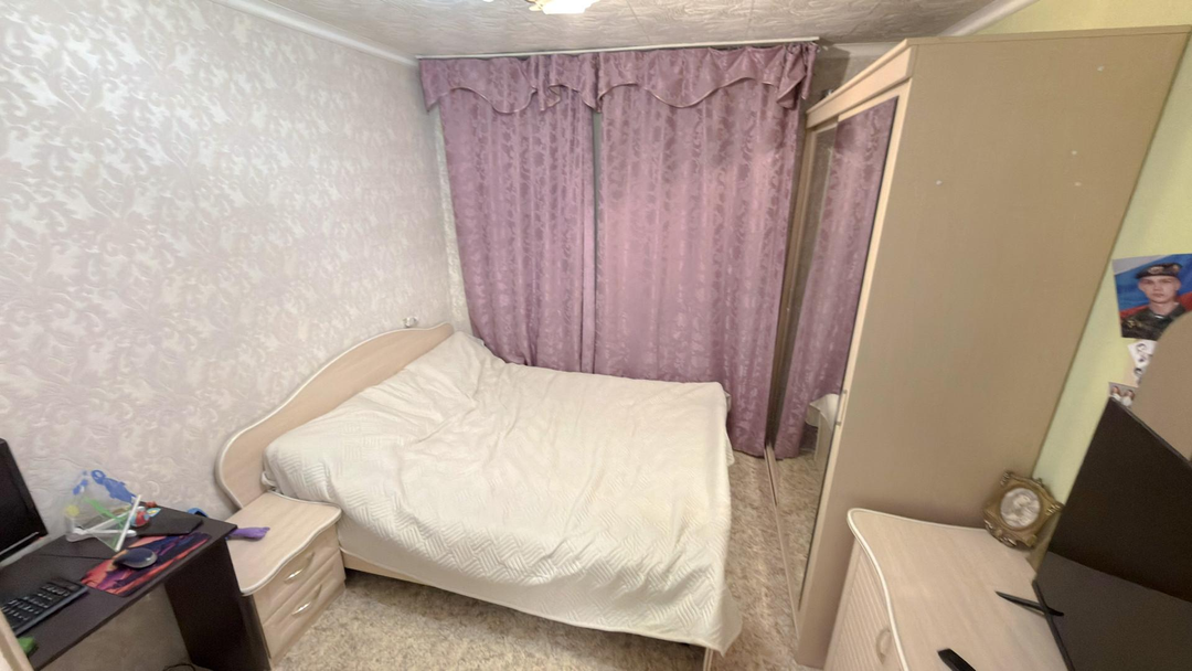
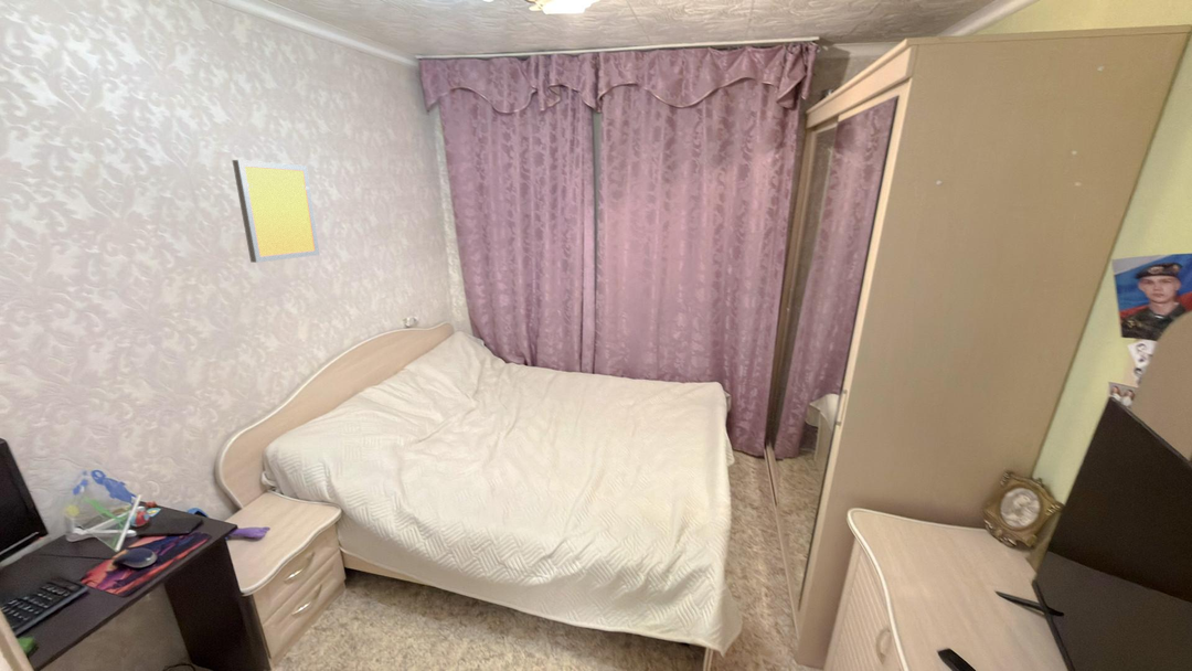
+ wall art [231,159,321,264]
